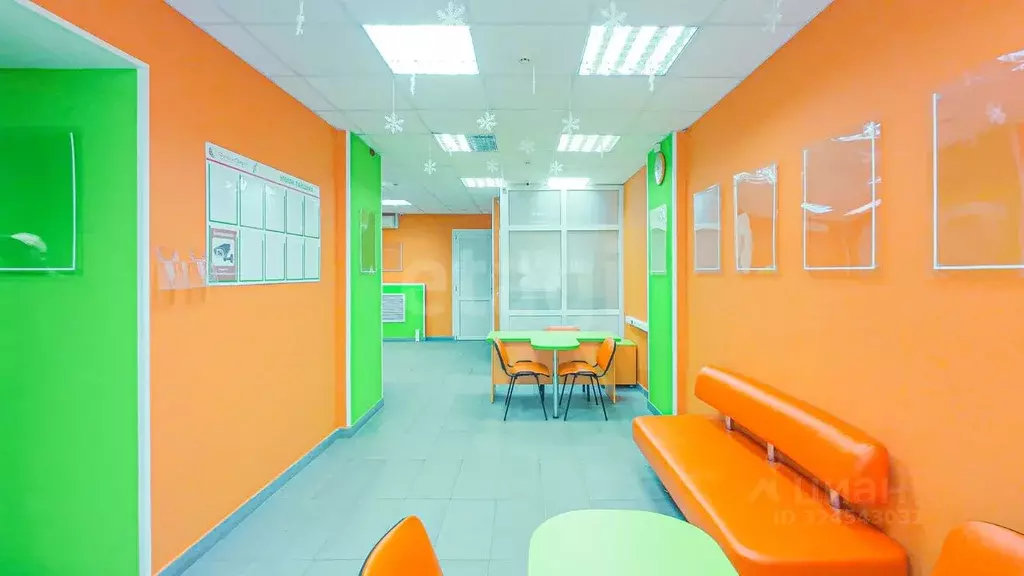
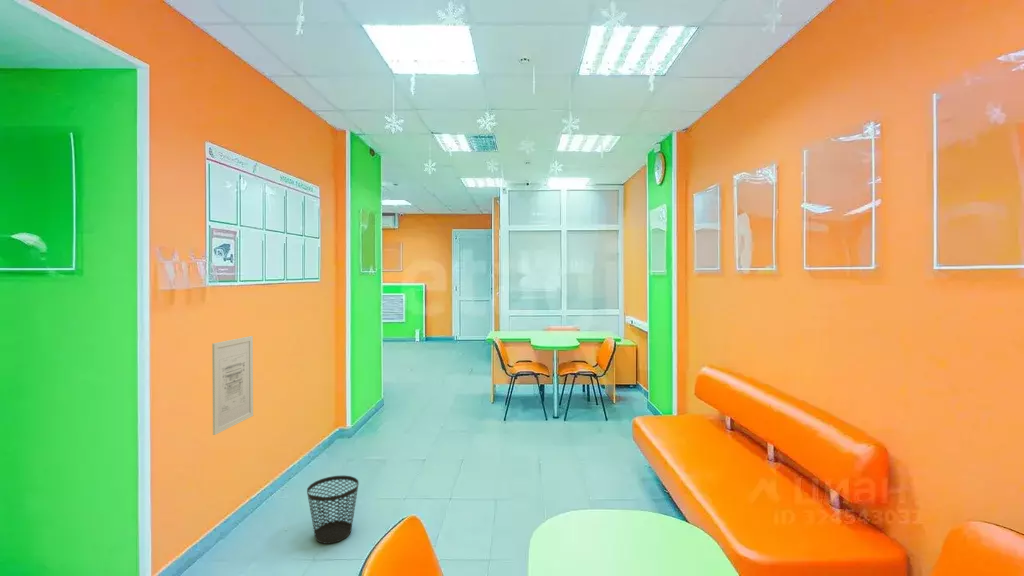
+ wall art [211,335,254,436]
+ wastebasket [306,475,360,545]
